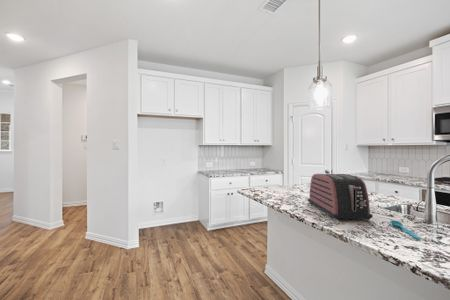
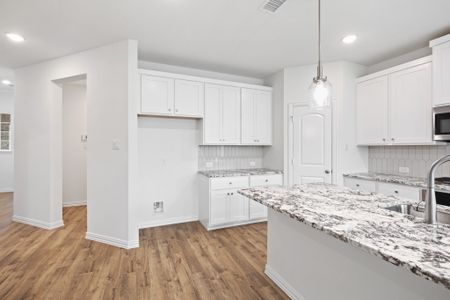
- spoon [390,219,422,240]
- toaster [307,173,373,221]
